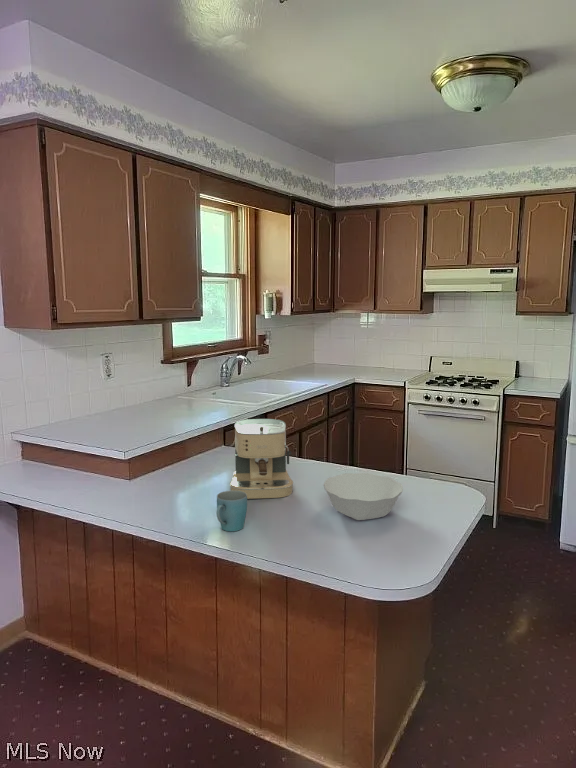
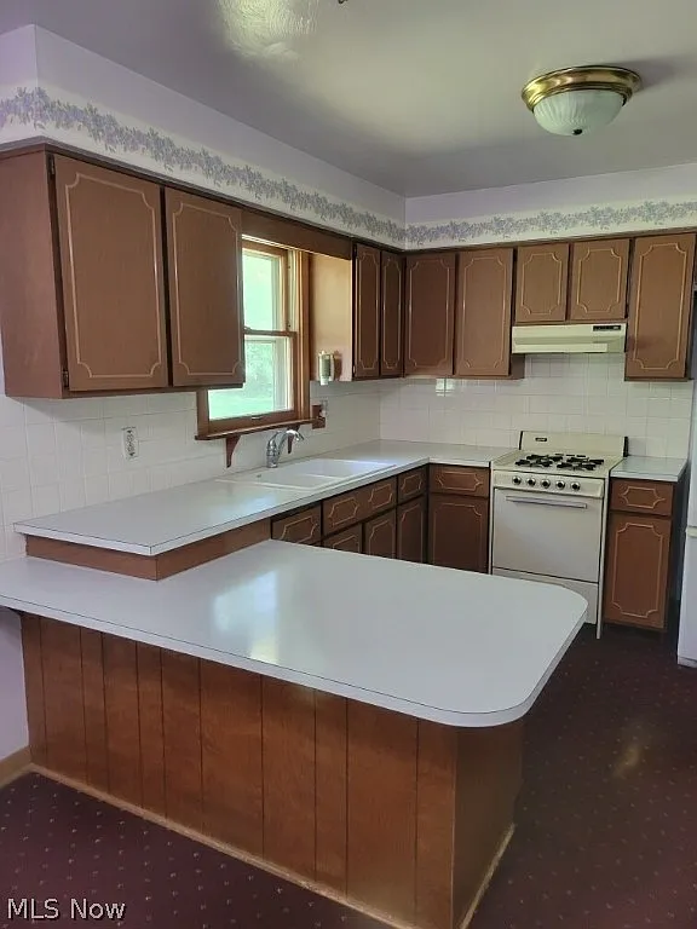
- mug [215,490,248,532]
- coffee maker [229,418,294,500]
- bowl [323,472,404,521]
